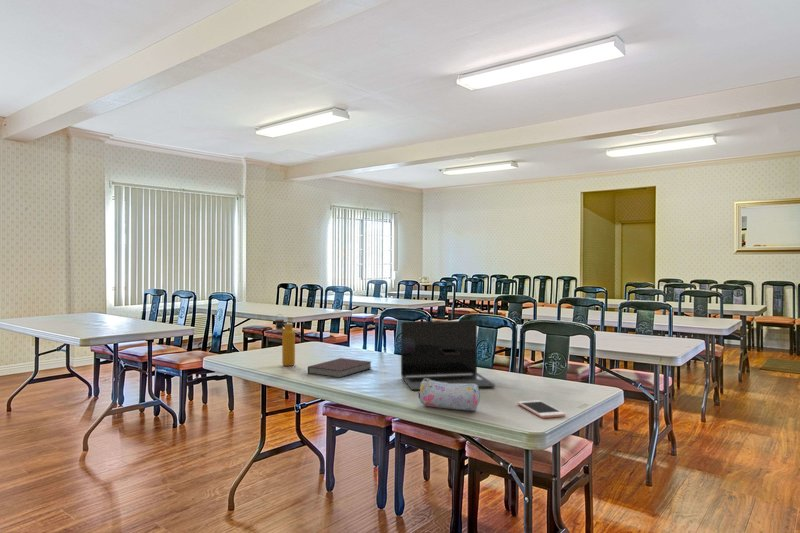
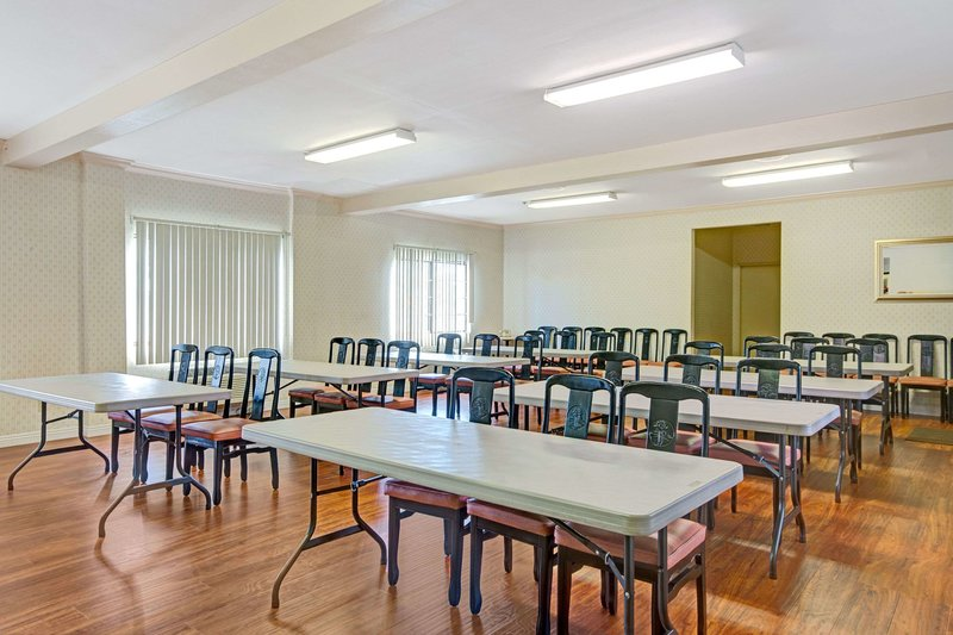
- water bottle [274,313,296,367]
- laptop [400,320,496,391]
- cell phone [517,399,566,419]
- pencil case [417,379,481,412]
- notebook [307,357,372,379]
